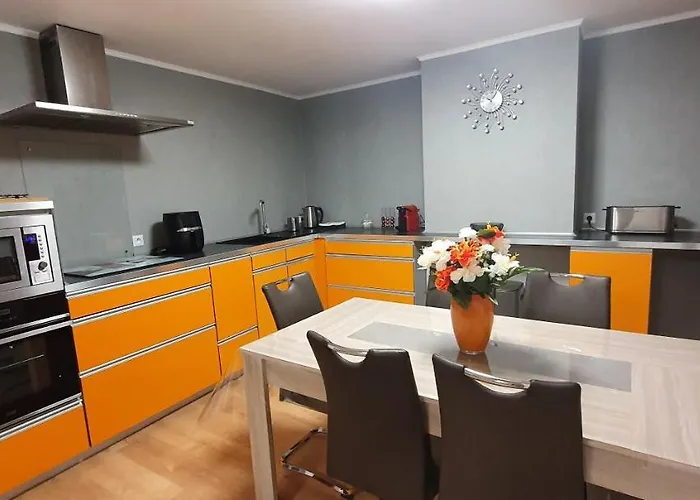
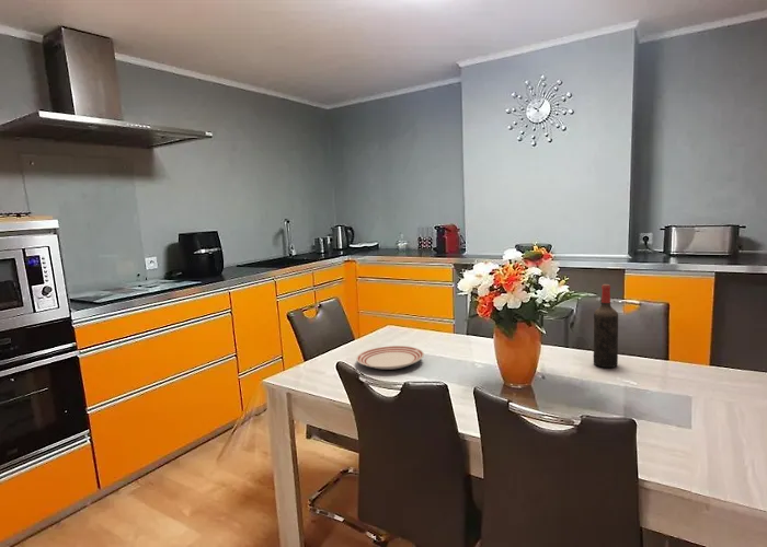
+ wine bottle [593,283,619,369]
+ dinner plate [355,345,425,371]
